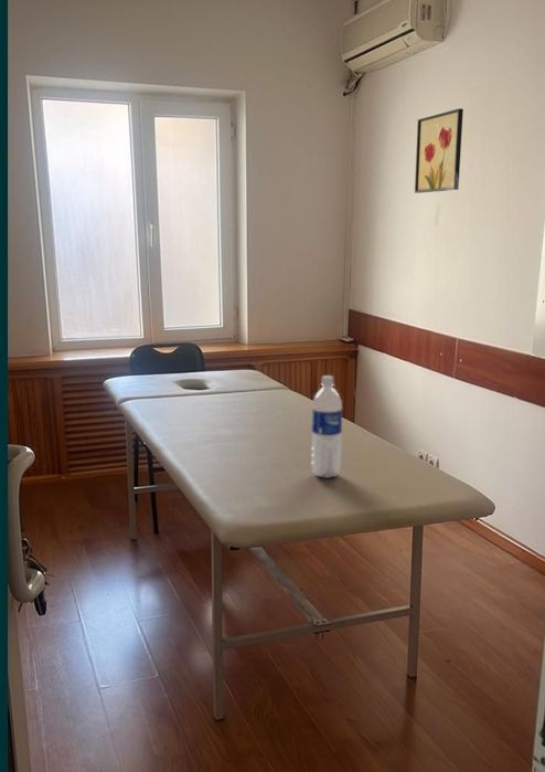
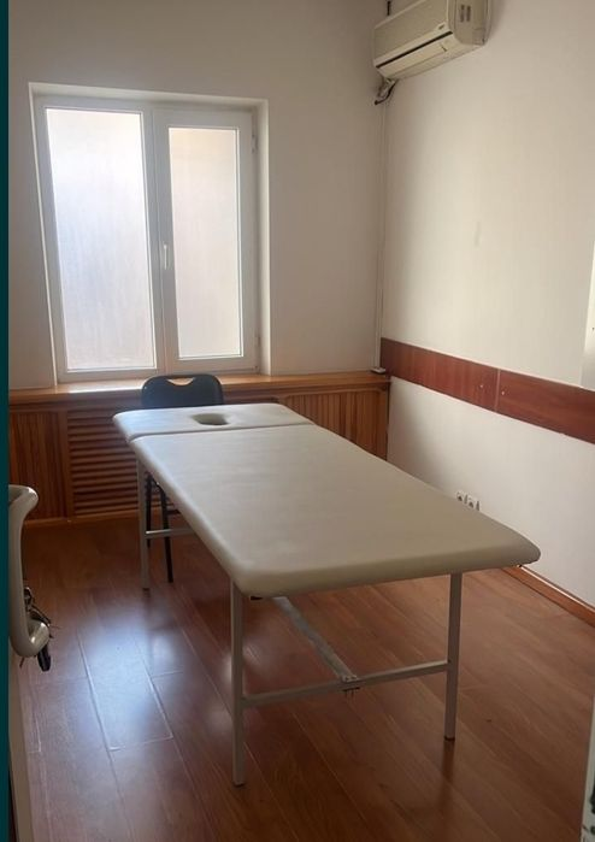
- wall art [414,107,464,194]
- water bottle [311,374,343,479]
